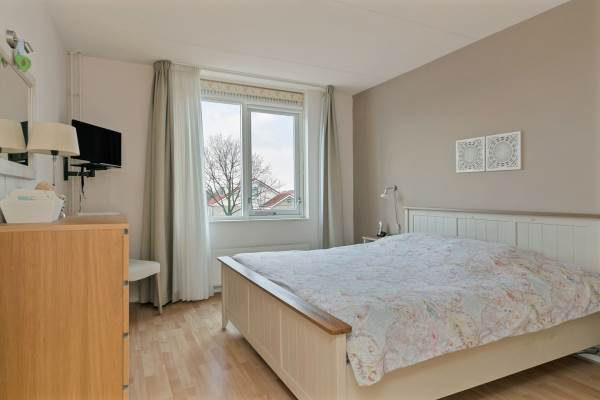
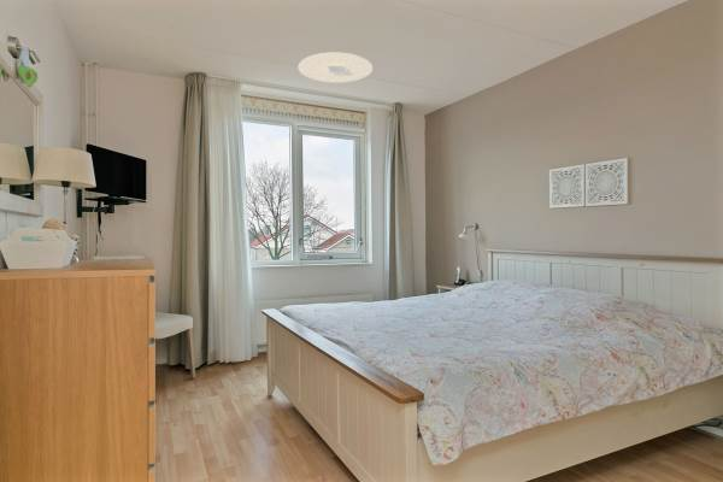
+ ceiling light [298,52,374,84]
